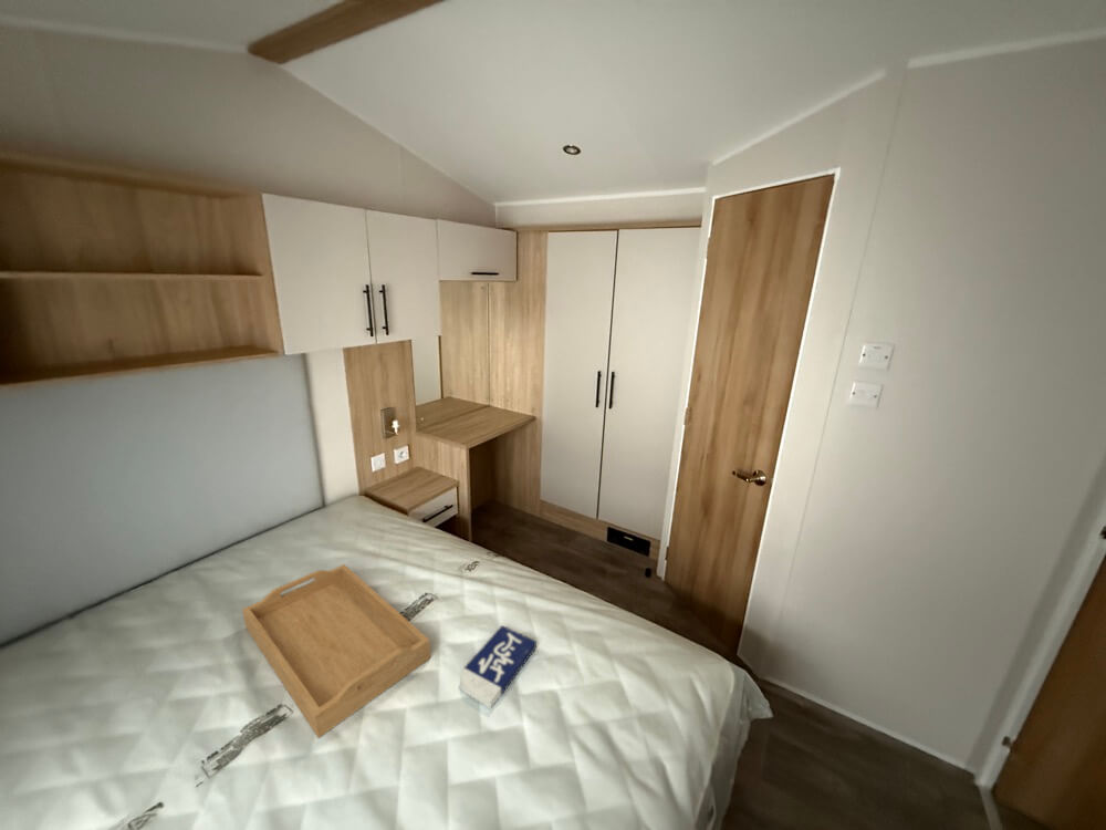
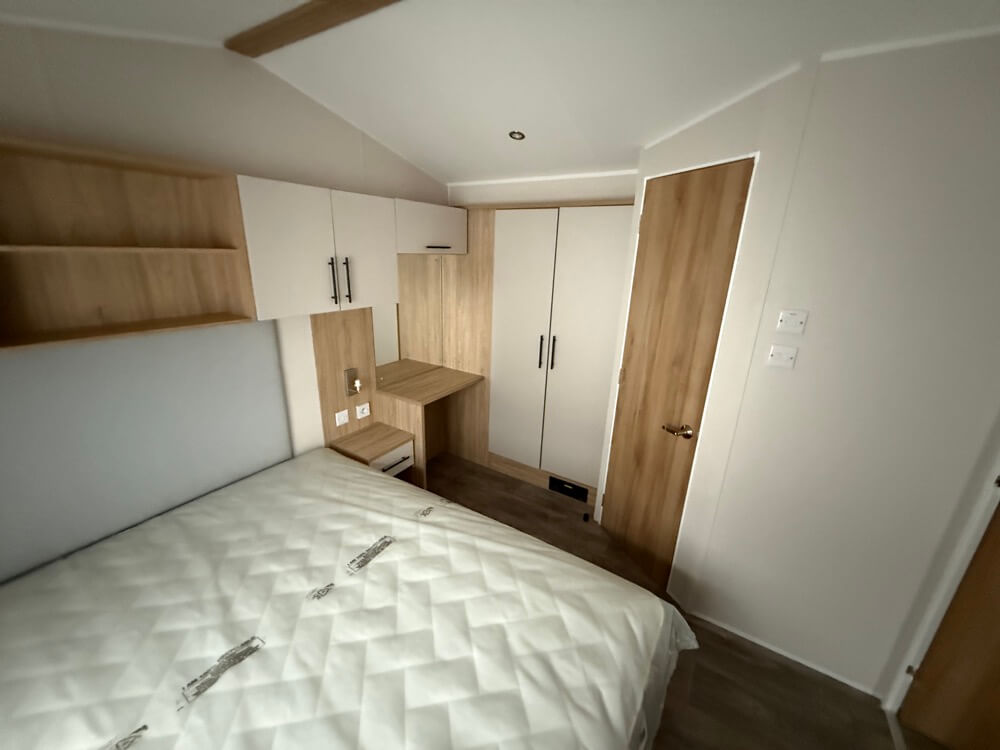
- serving tray [241,563,431,739]
- book [459,624,538,709]
